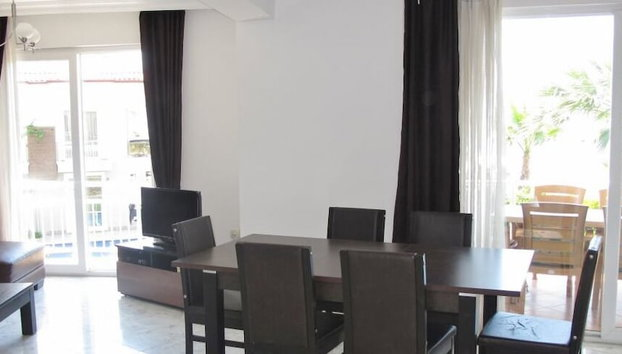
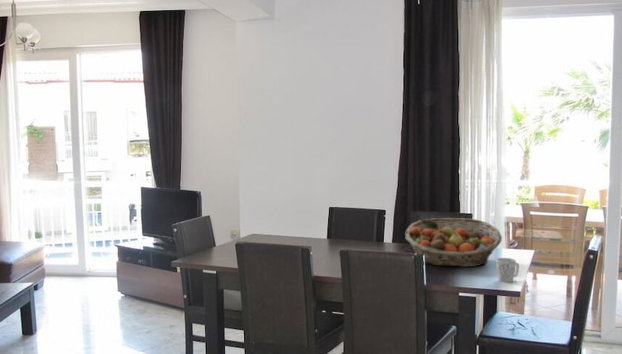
+ mug [495,257,520,283]
+ fruit basket [404,217,503,268]
